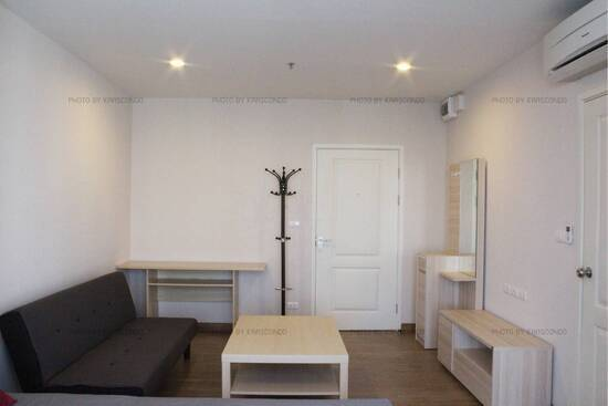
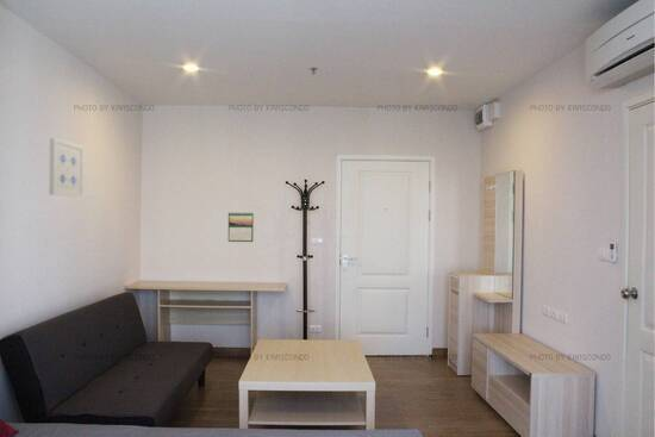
+ calendar [227,211,255,243]
+ wall art [48,137,85,199]
